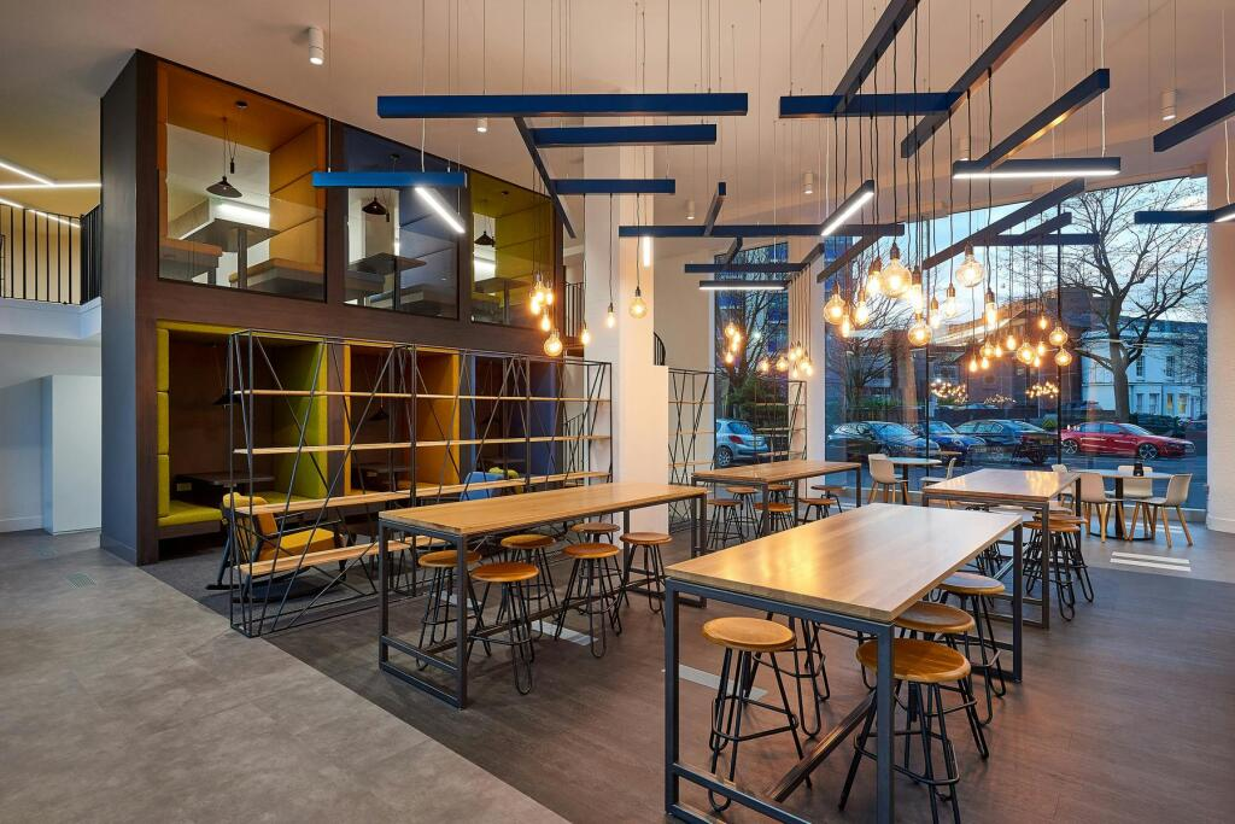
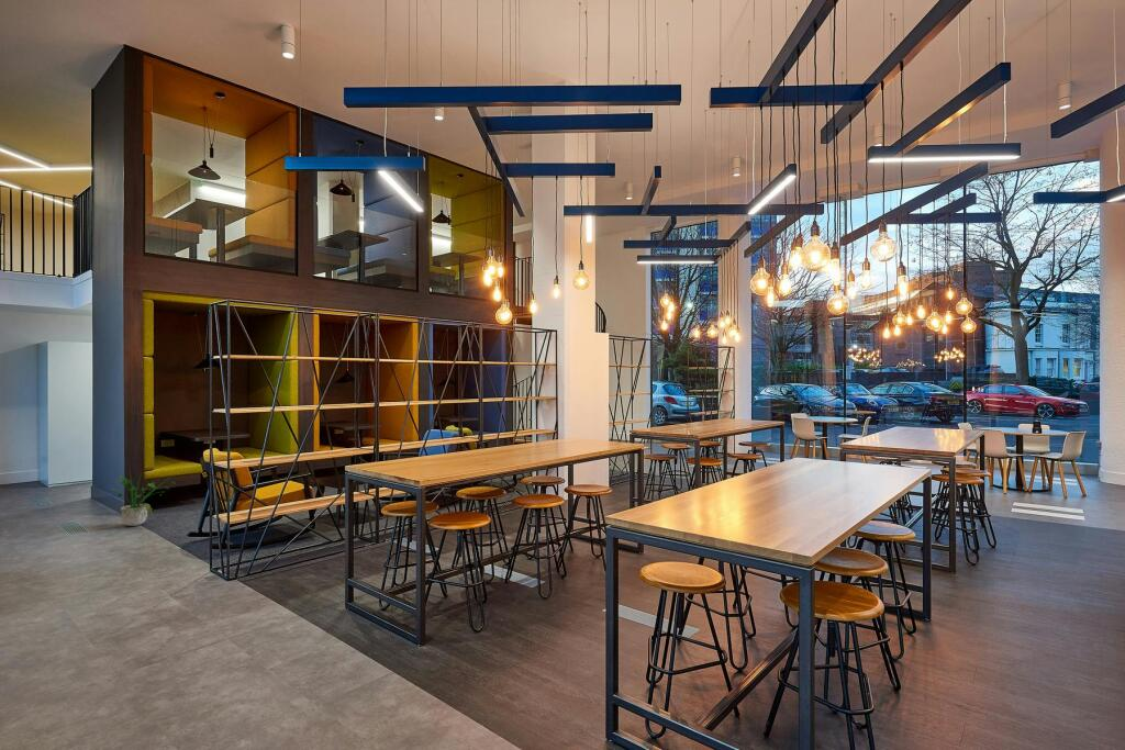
+ potted plant [110,463,178,527]
